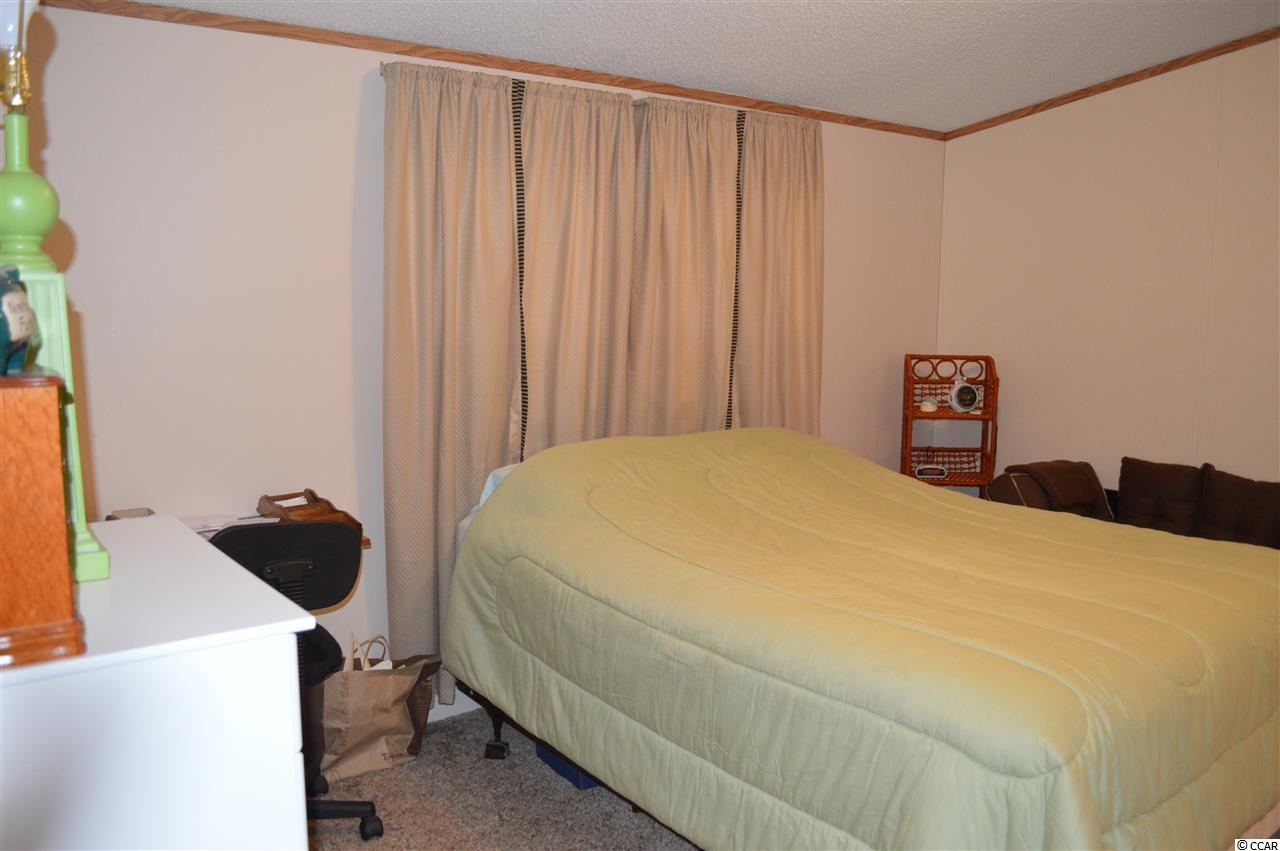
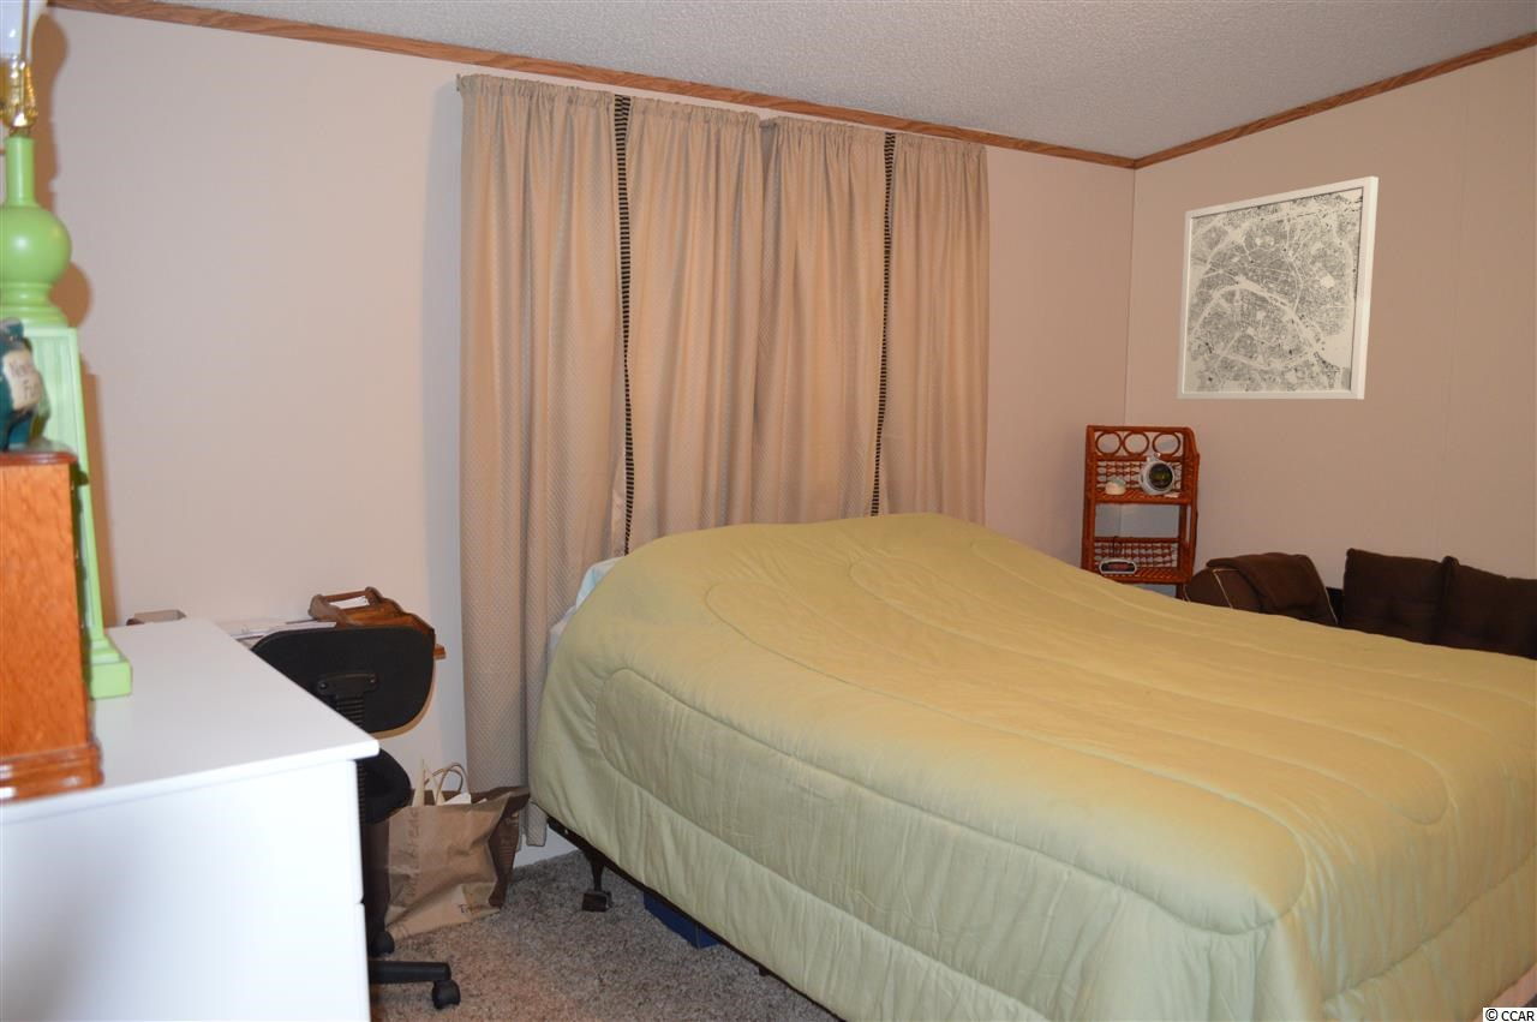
+ wall art [1176,175,1380,401]
